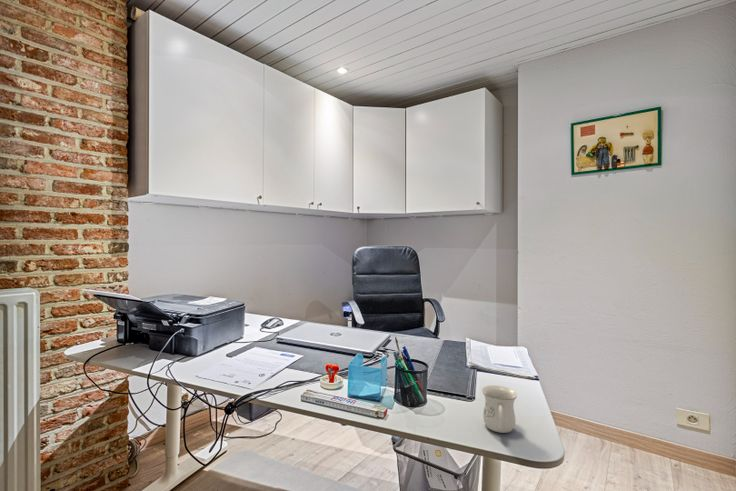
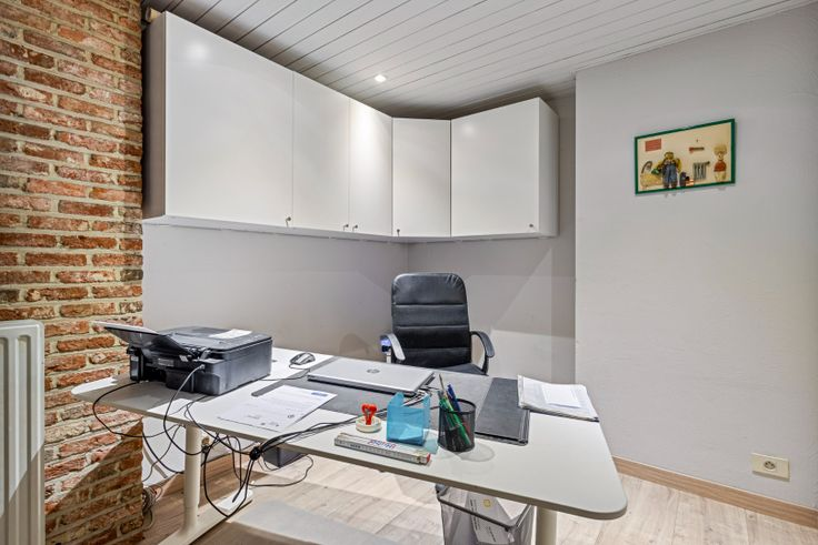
- mug [481,384,518,434]
